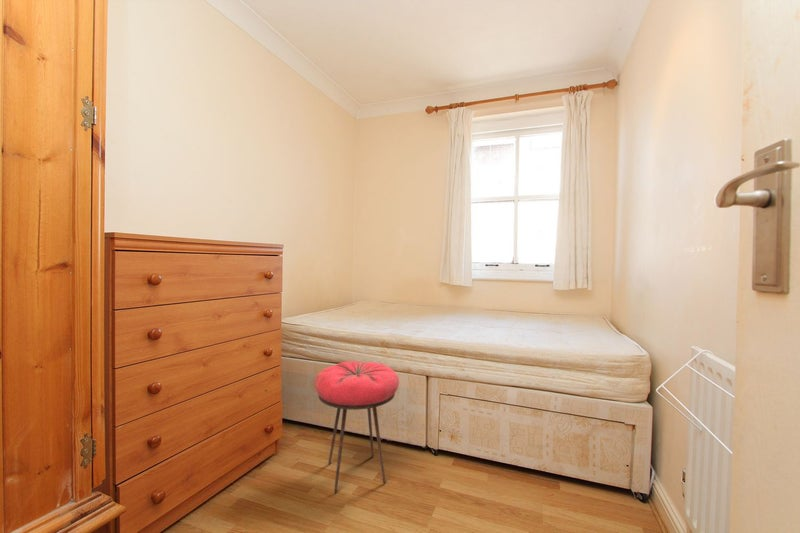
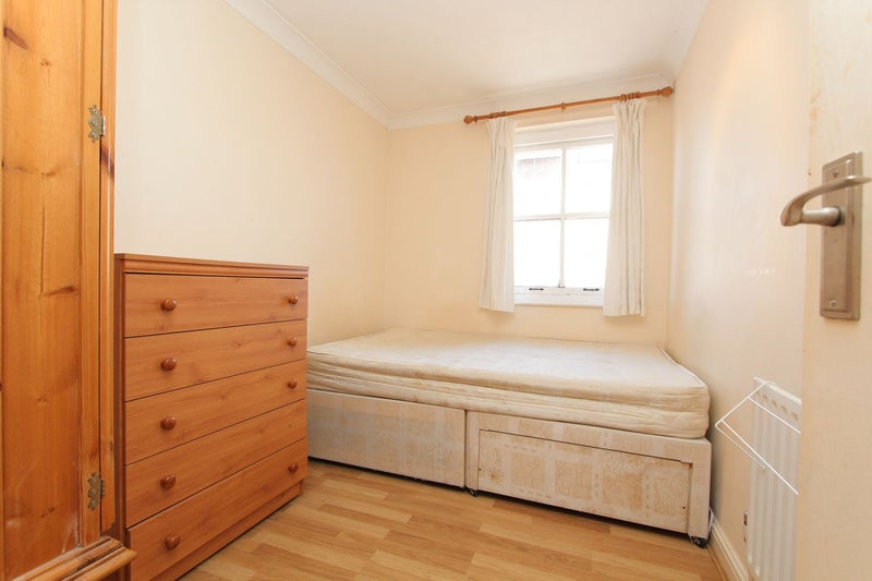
- stool [314,360,400,494]
